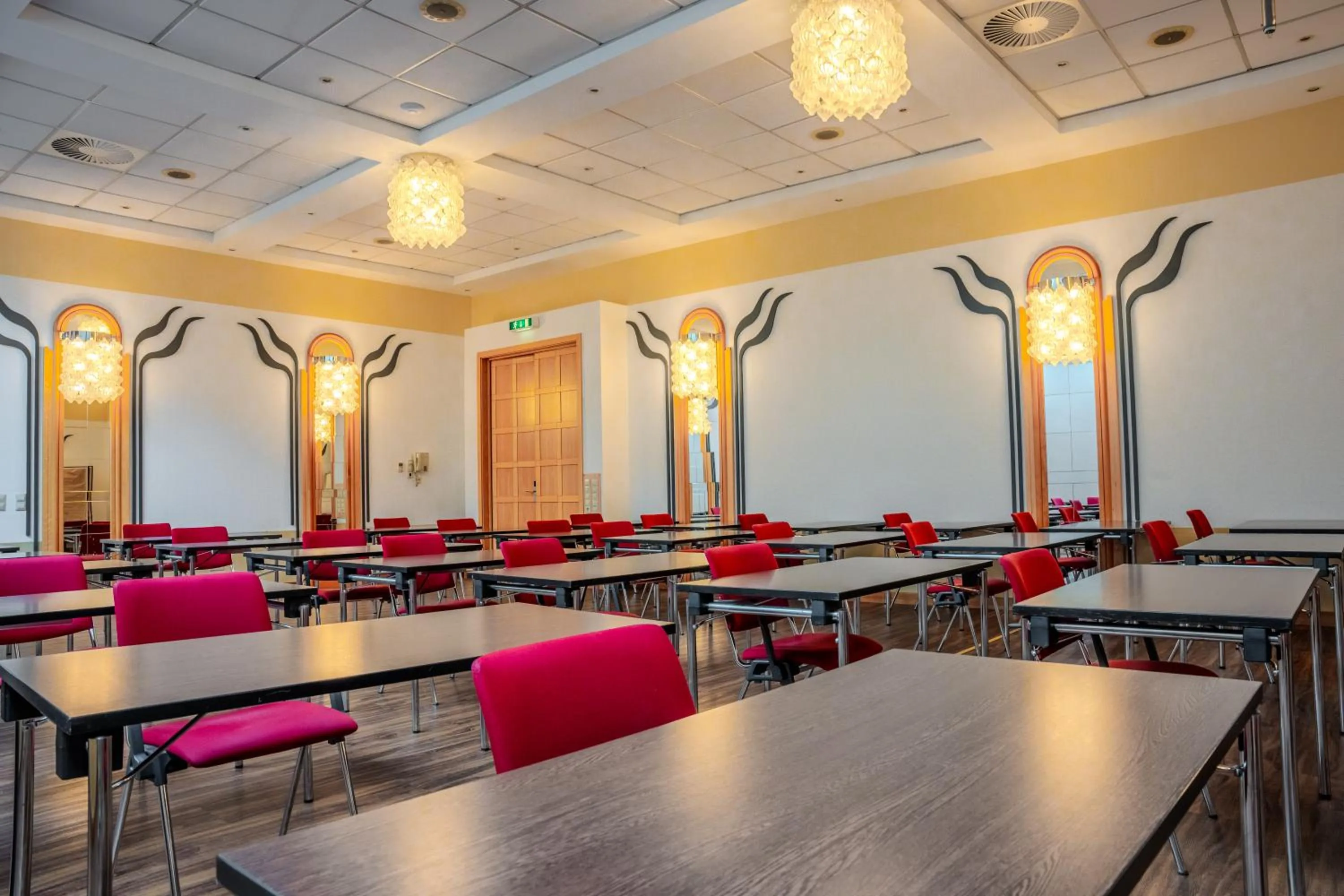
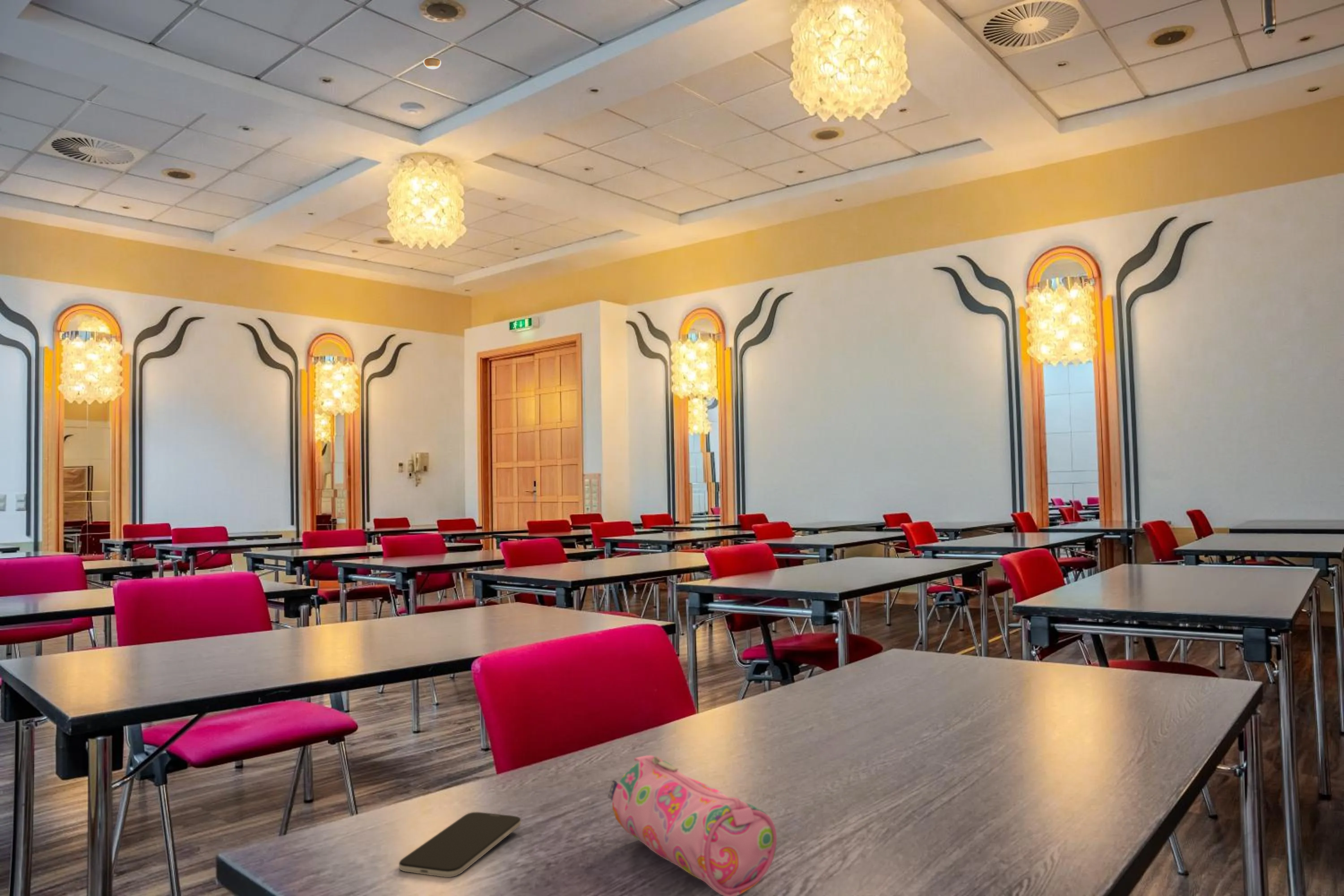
+ smartphone [398,812,521,878]
+ smoke detector [423,57,442,69]
+ pencil case [607,755,777,896]
